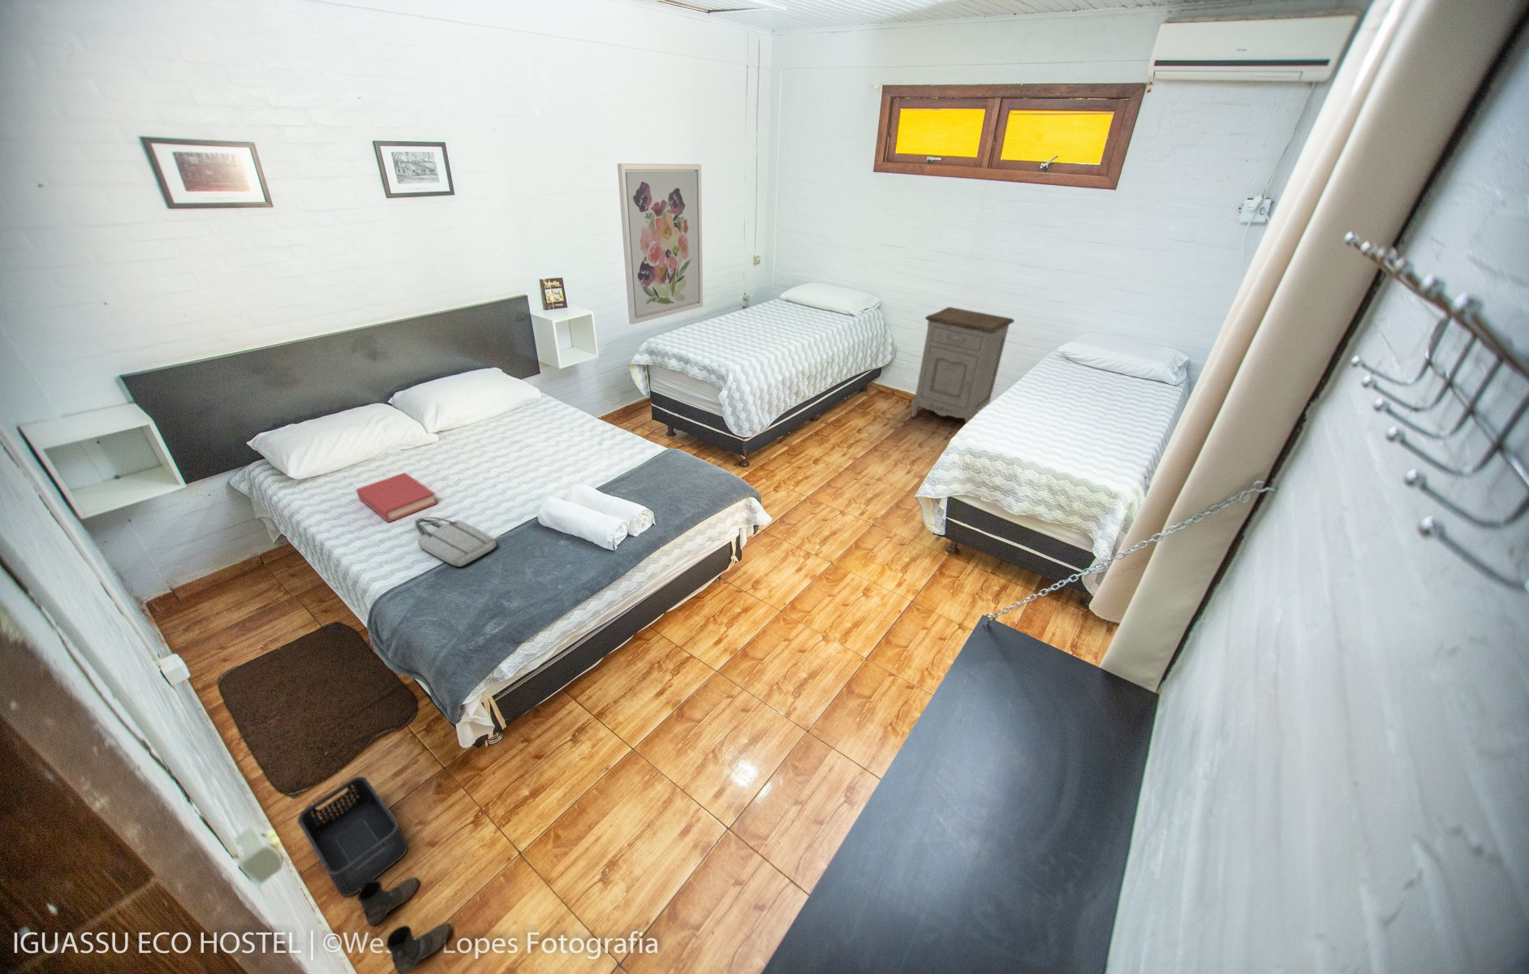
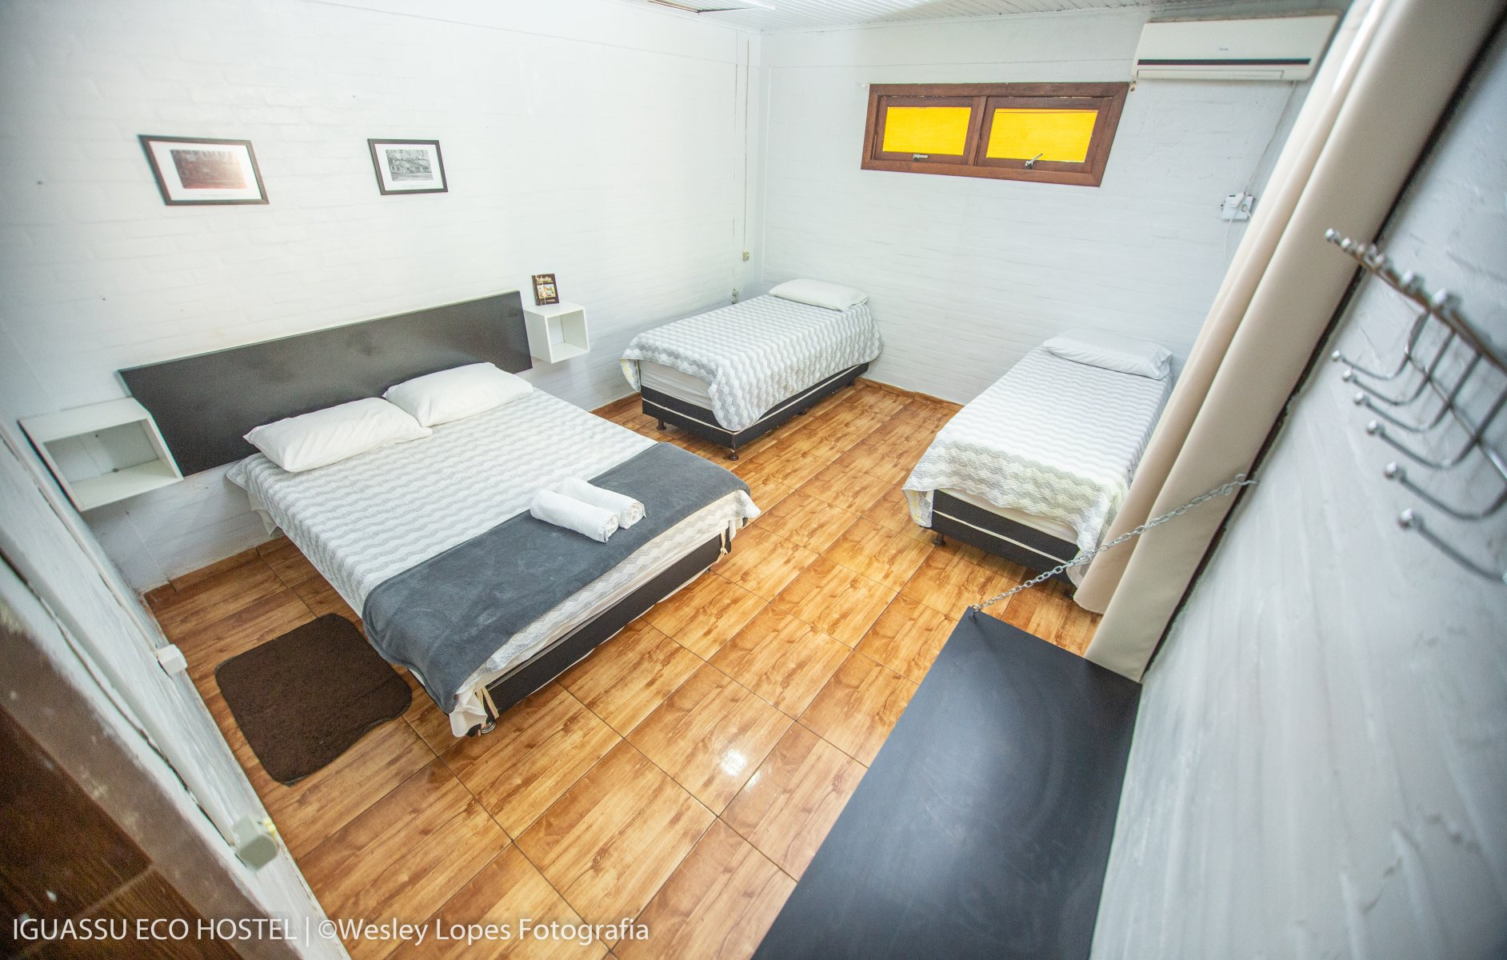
- storage bin [298,776,409,897]
- nightstand [909,306,1015,423]
- hardback book [356,471,438,524]
- wall art [616,163,703,325]
- tote bag [413,516,497,567]
- boots [357,877,452,974]
